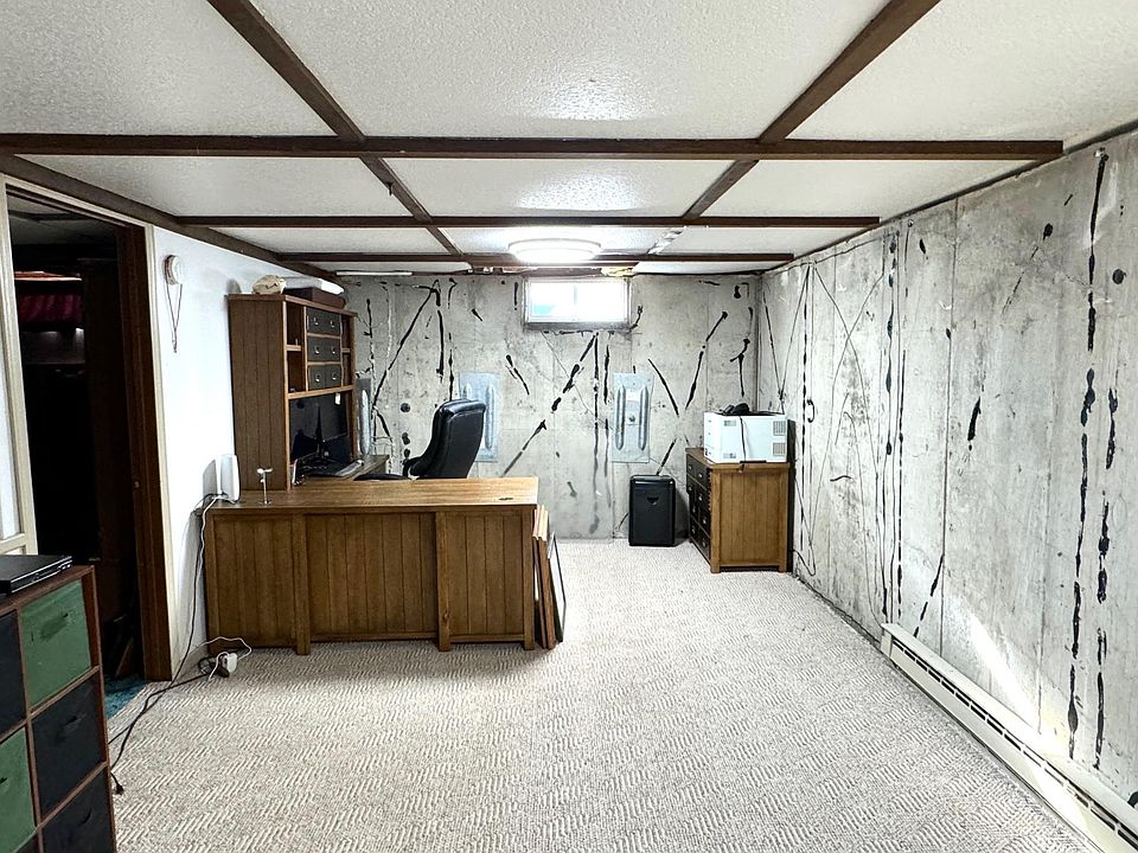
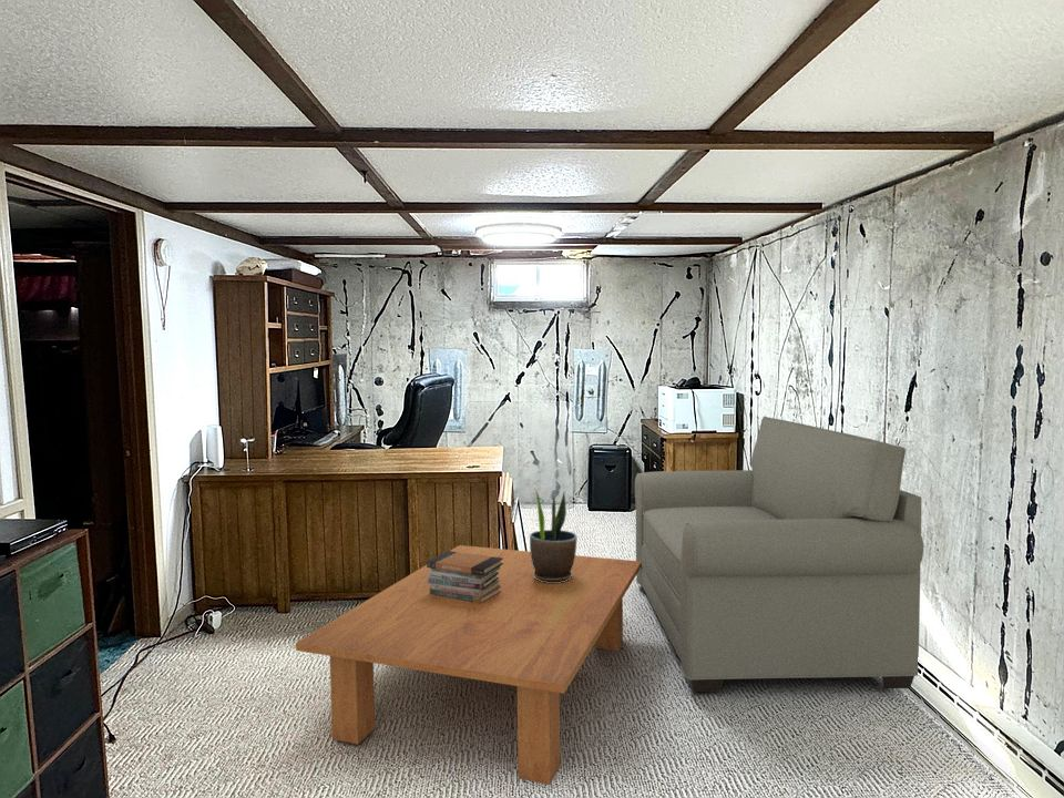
+ coffee table [295,544,642,786]
+ book stack [426,550,503,604]
+ potted plant [529,488,579,583]
+ sofa [634,416,924,693]
